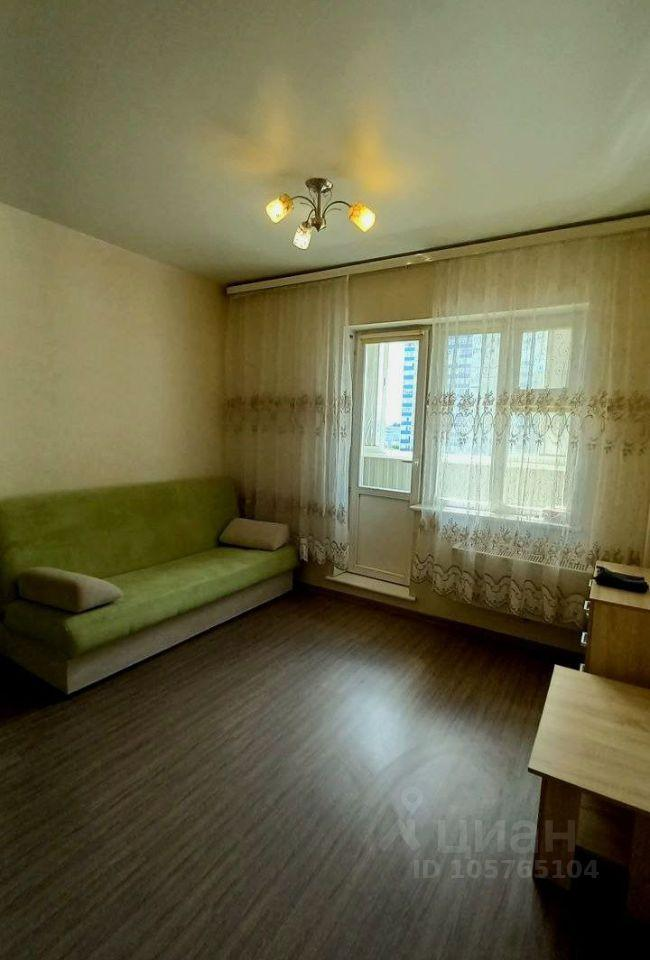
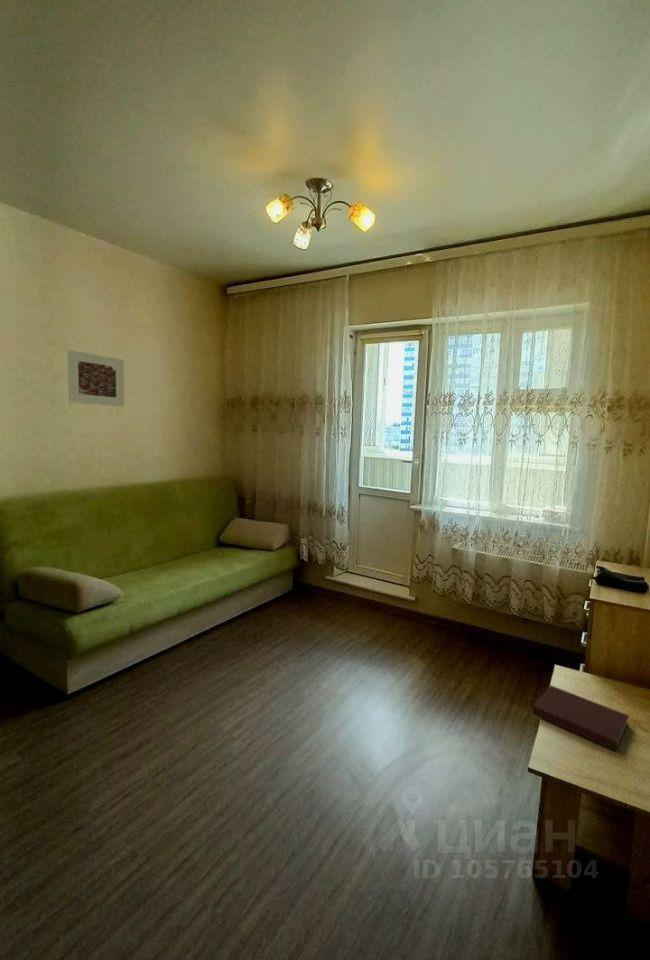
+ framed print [66,349,125,407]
+ notebook [531,684,630,752]
